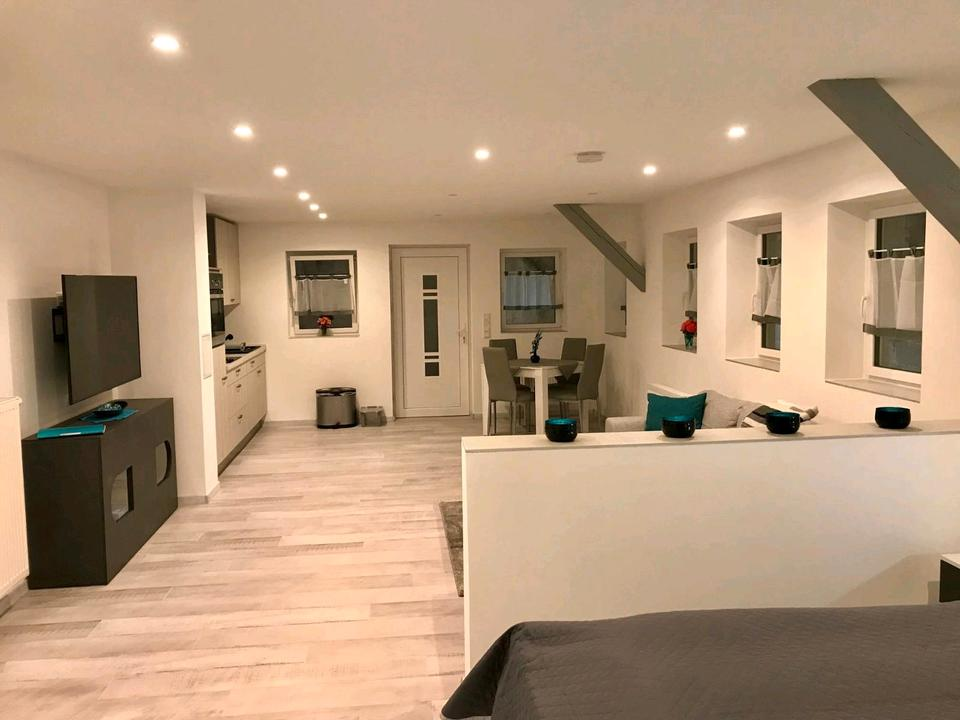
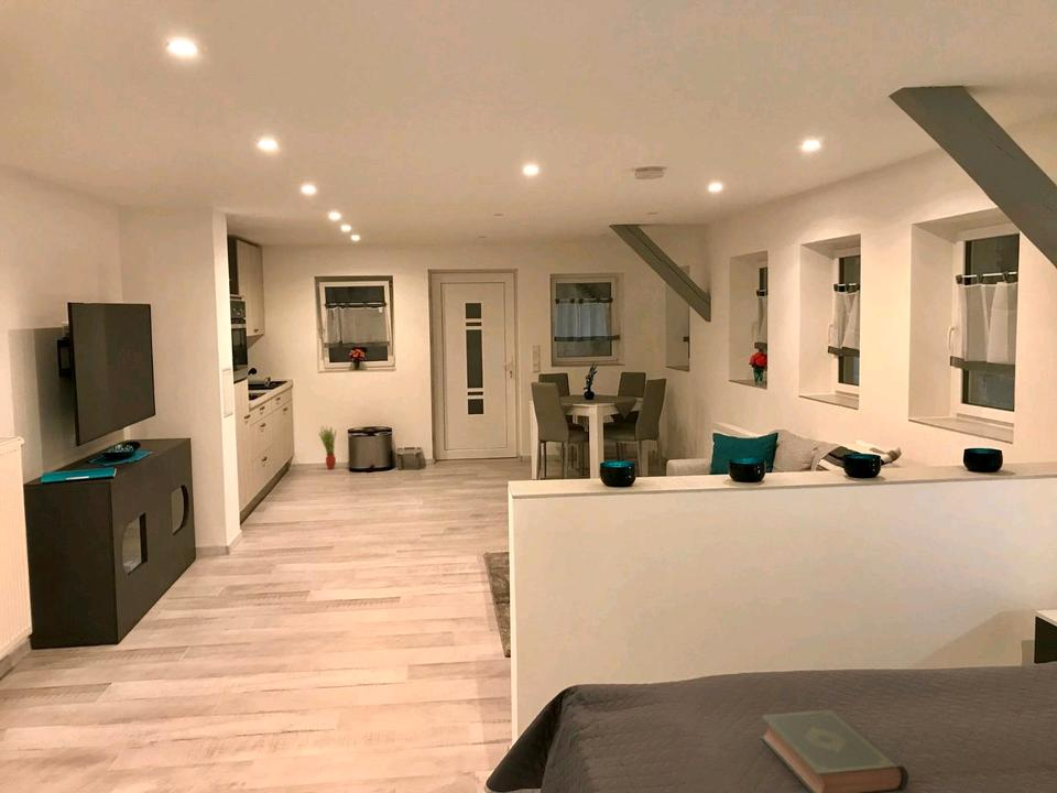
+ potted plant [317,424,337,470]
+ book [760,708,909,793]
